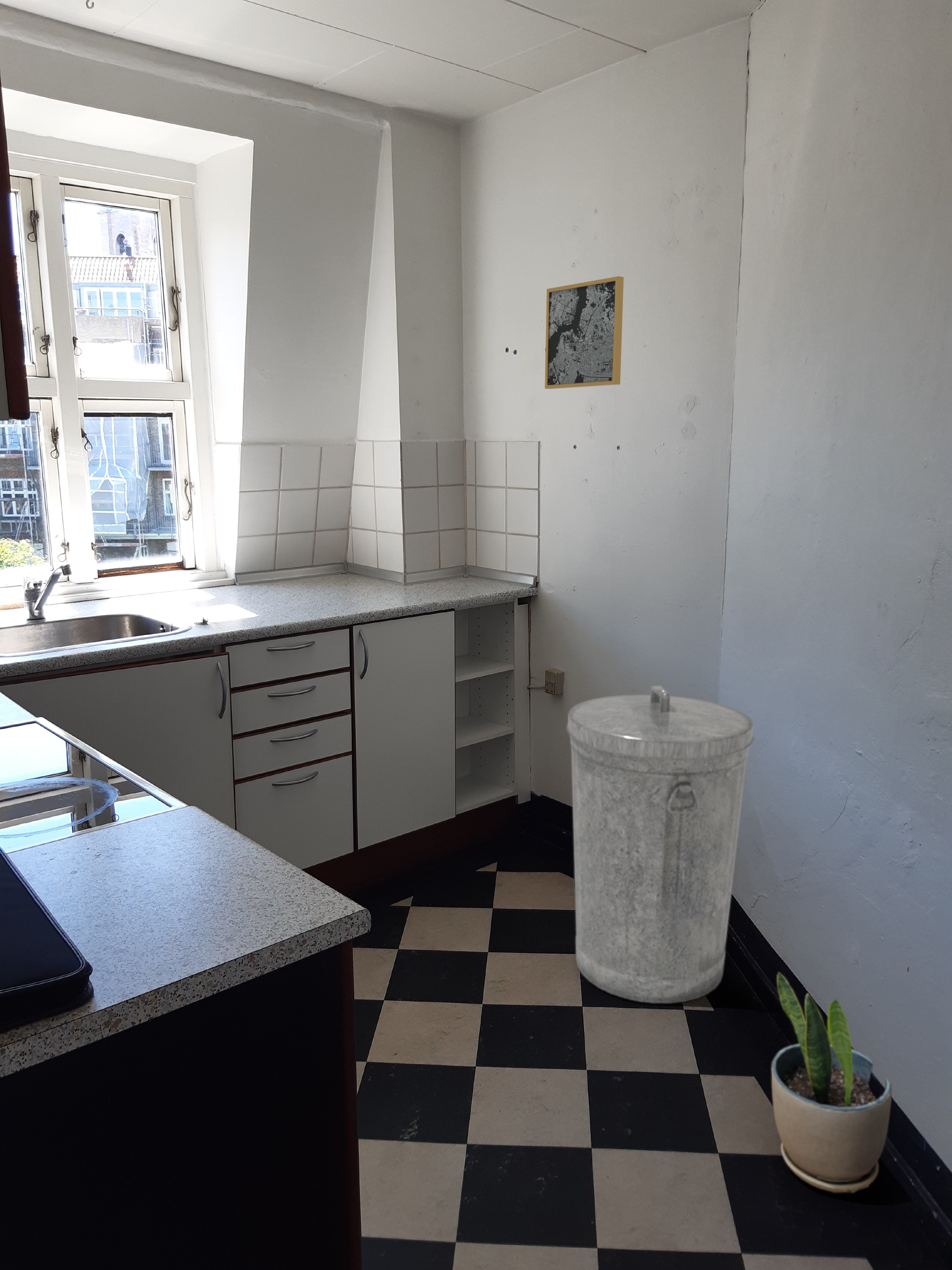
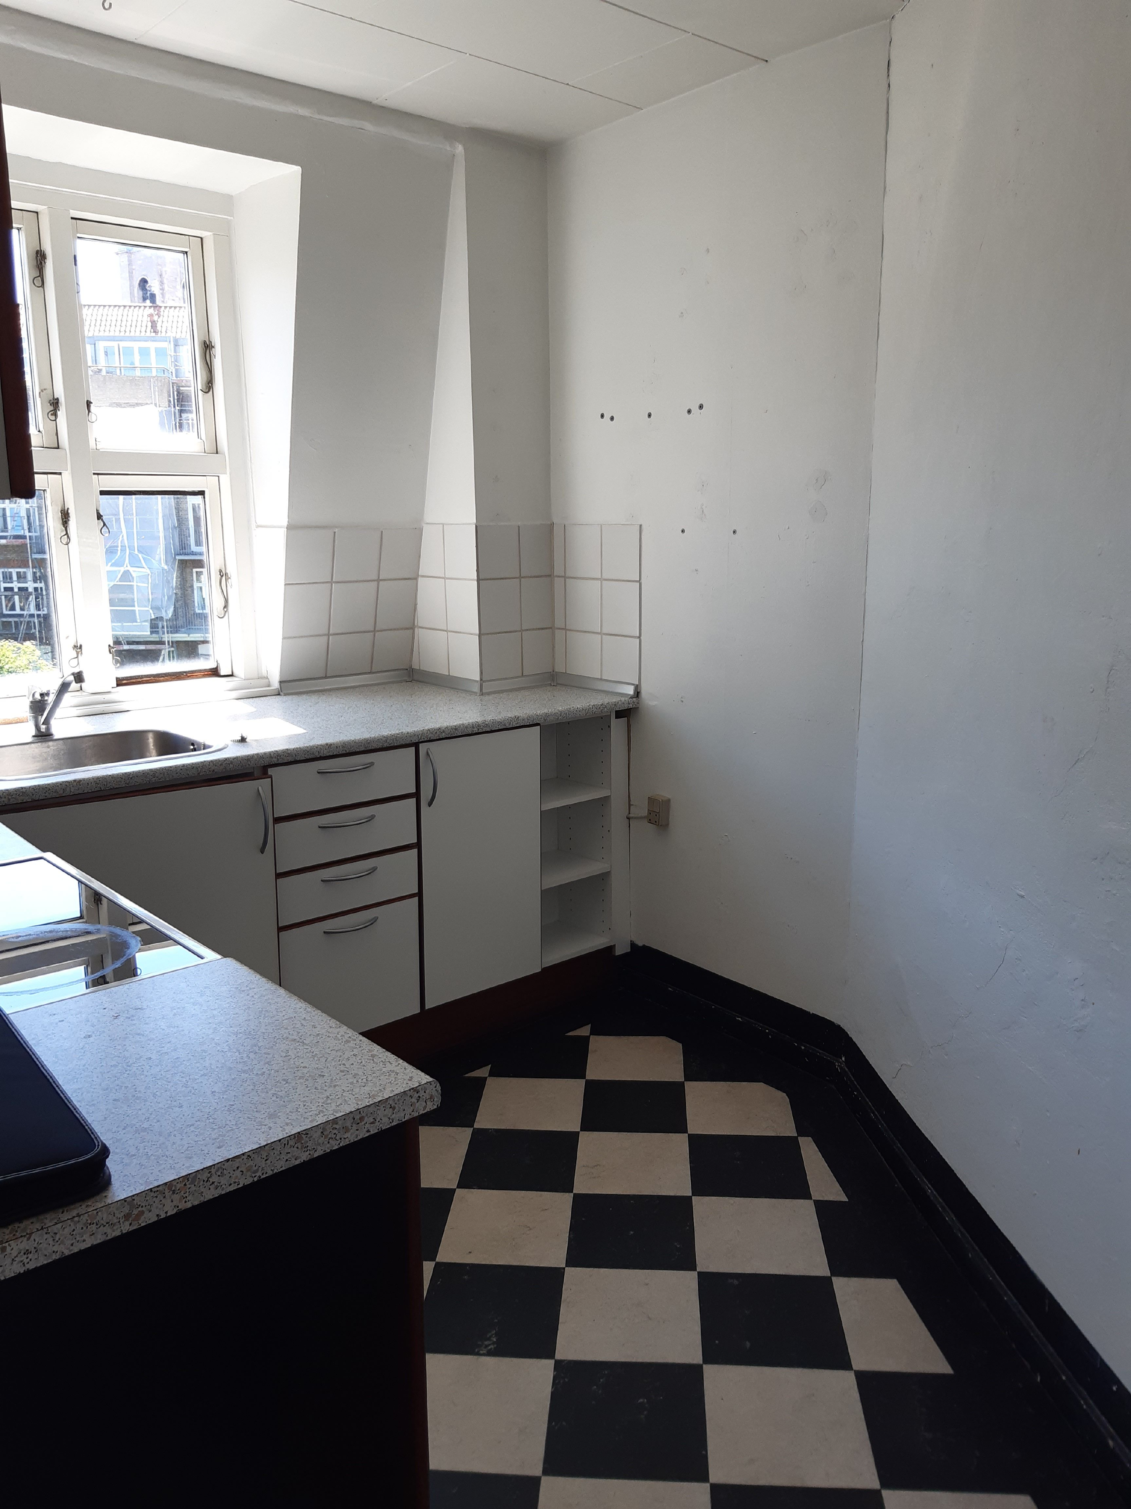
- trash can [566,686,755,1004]
- wall art [544,276,624,389]
- potted plant [771,972,892,1193]
